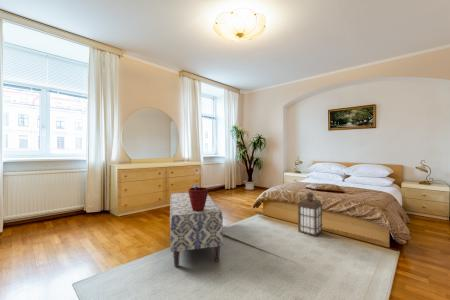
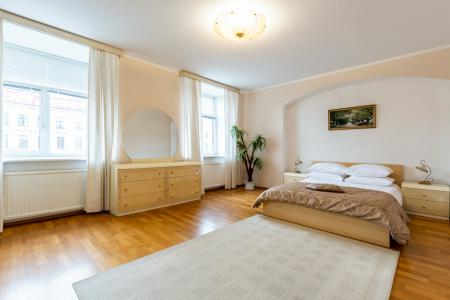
- lantern [297,192,324,237]
- bench [169,191,224,268]
- potted flower [187,183,209,212]
